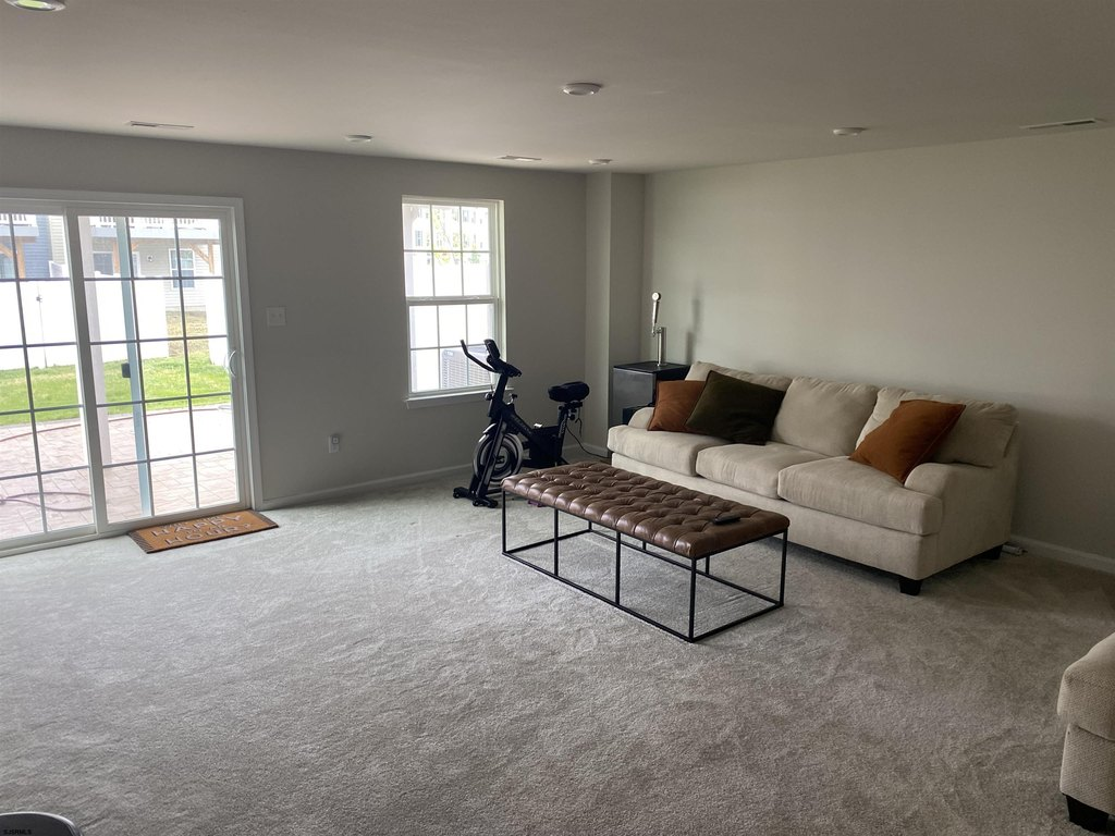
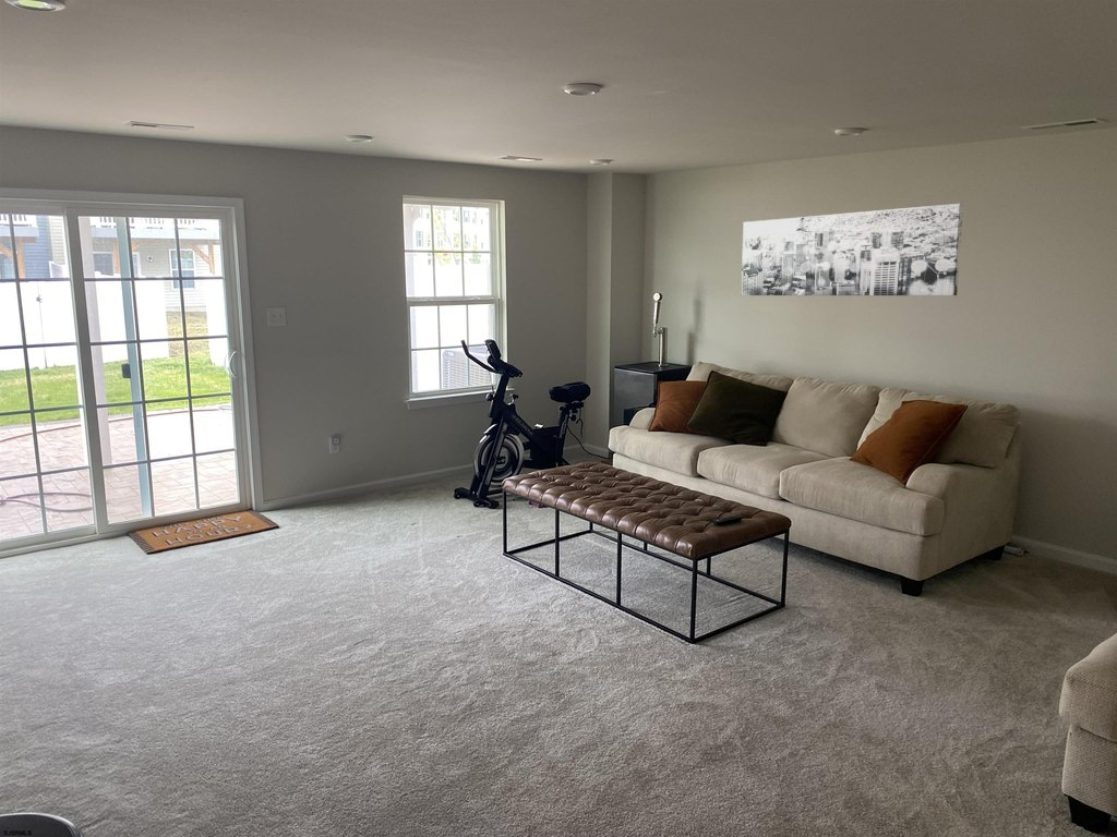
+ wall art [741,203,964,296]
